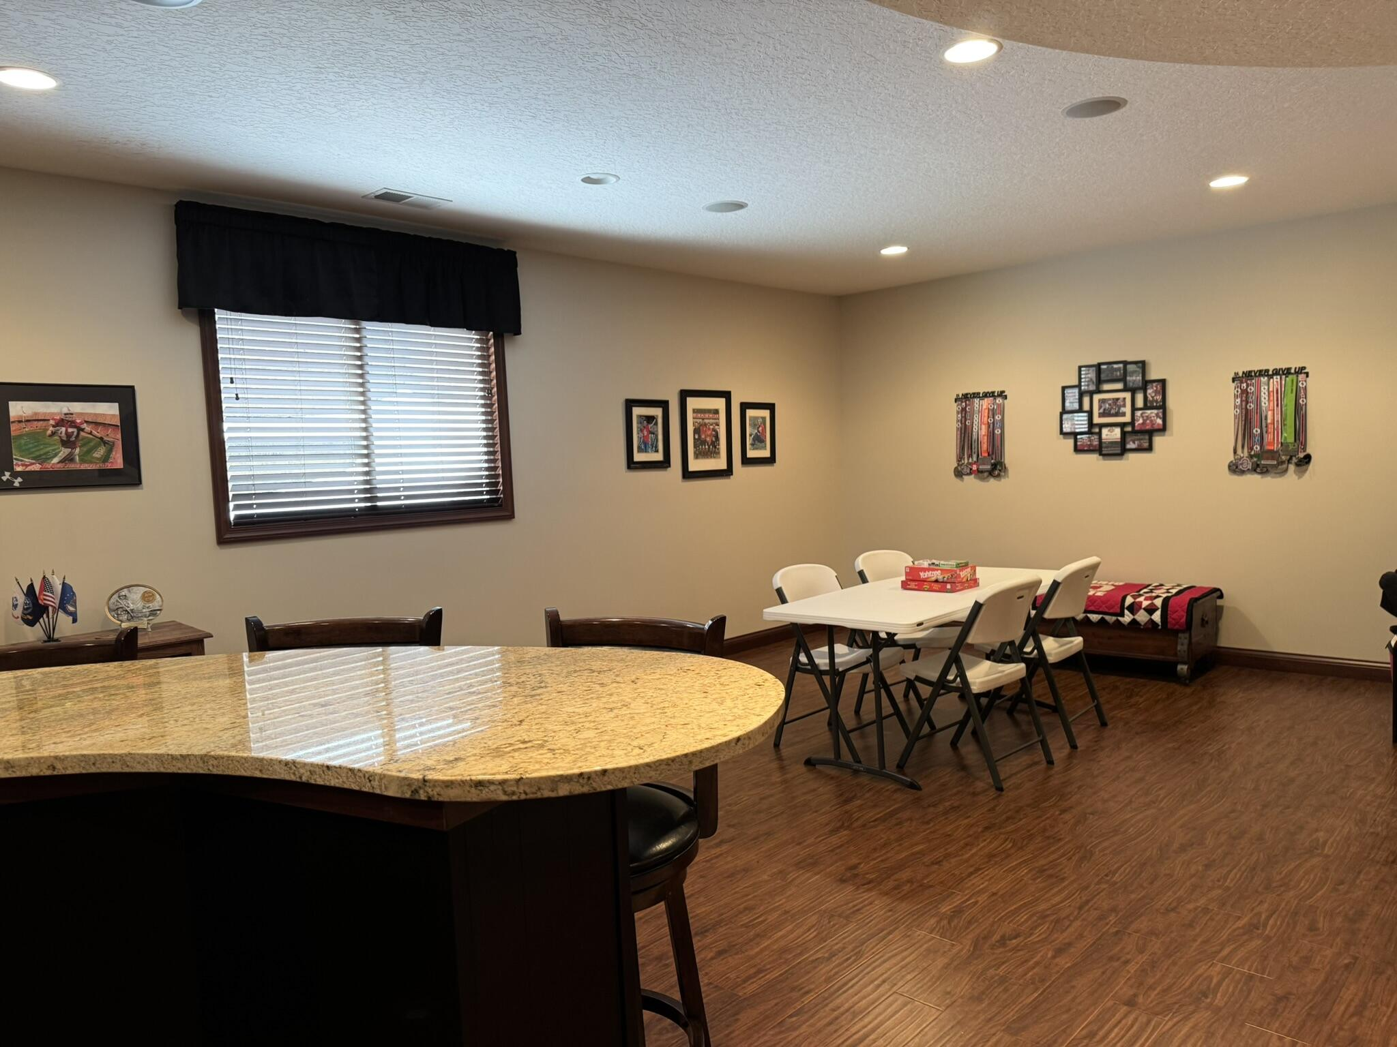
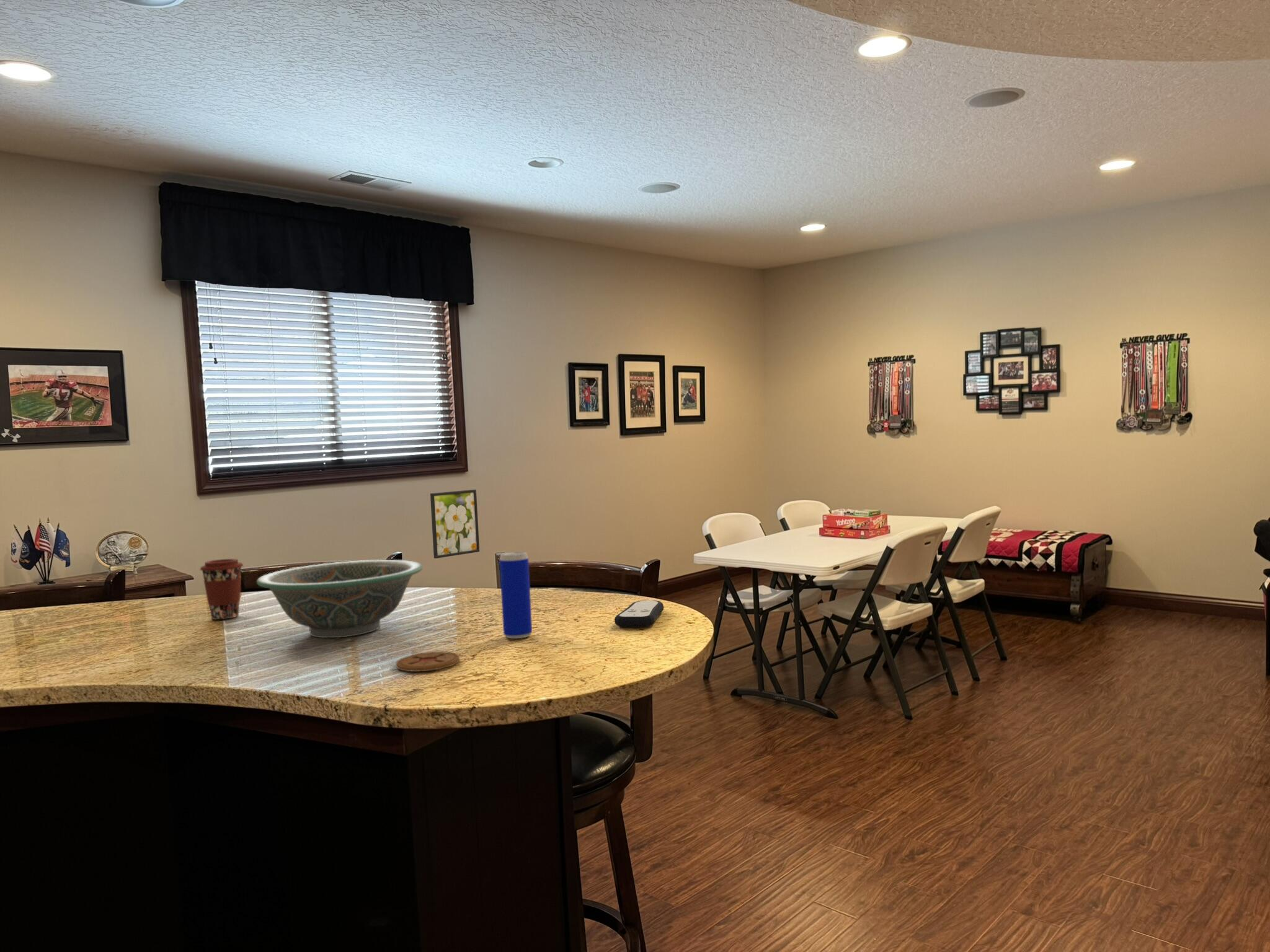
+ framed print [430,489,480,559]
+ coaster [395,651,460,672]
+ beverage can [499,551,533,639]
+ remote control [614,600,664,628]
+ decorative bowl [256,559,424,638]
+ coffee cup [199,558,244,620]
